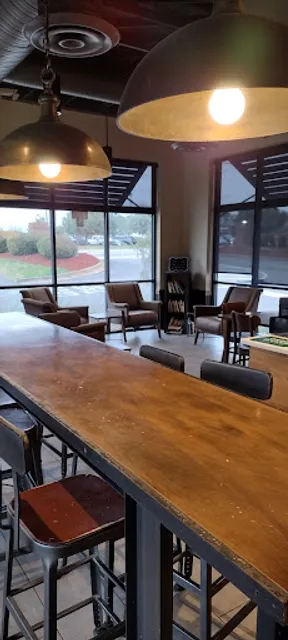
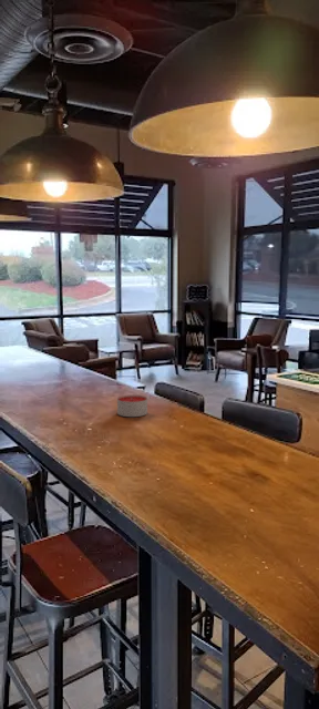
+ candle [116,394,148,418]
